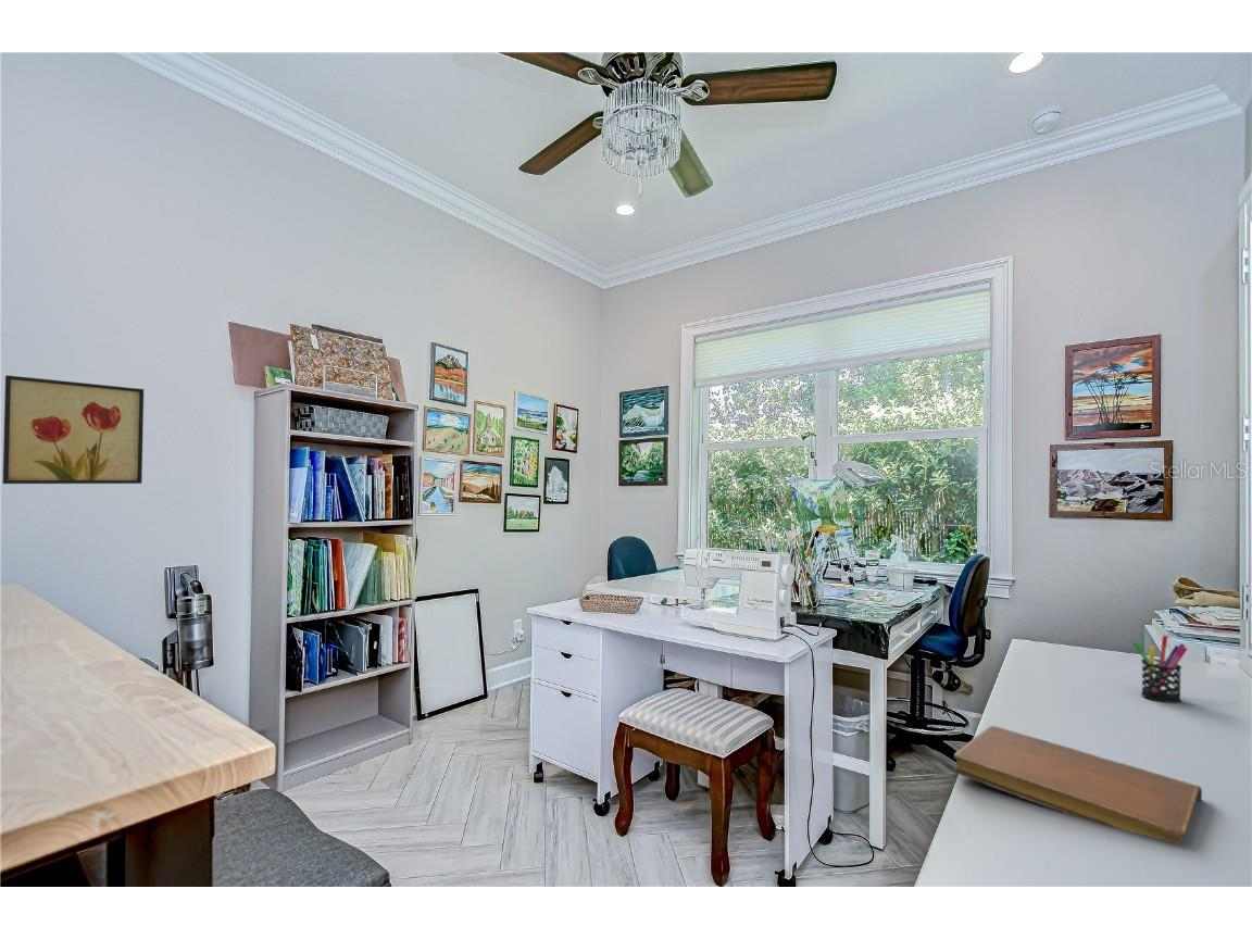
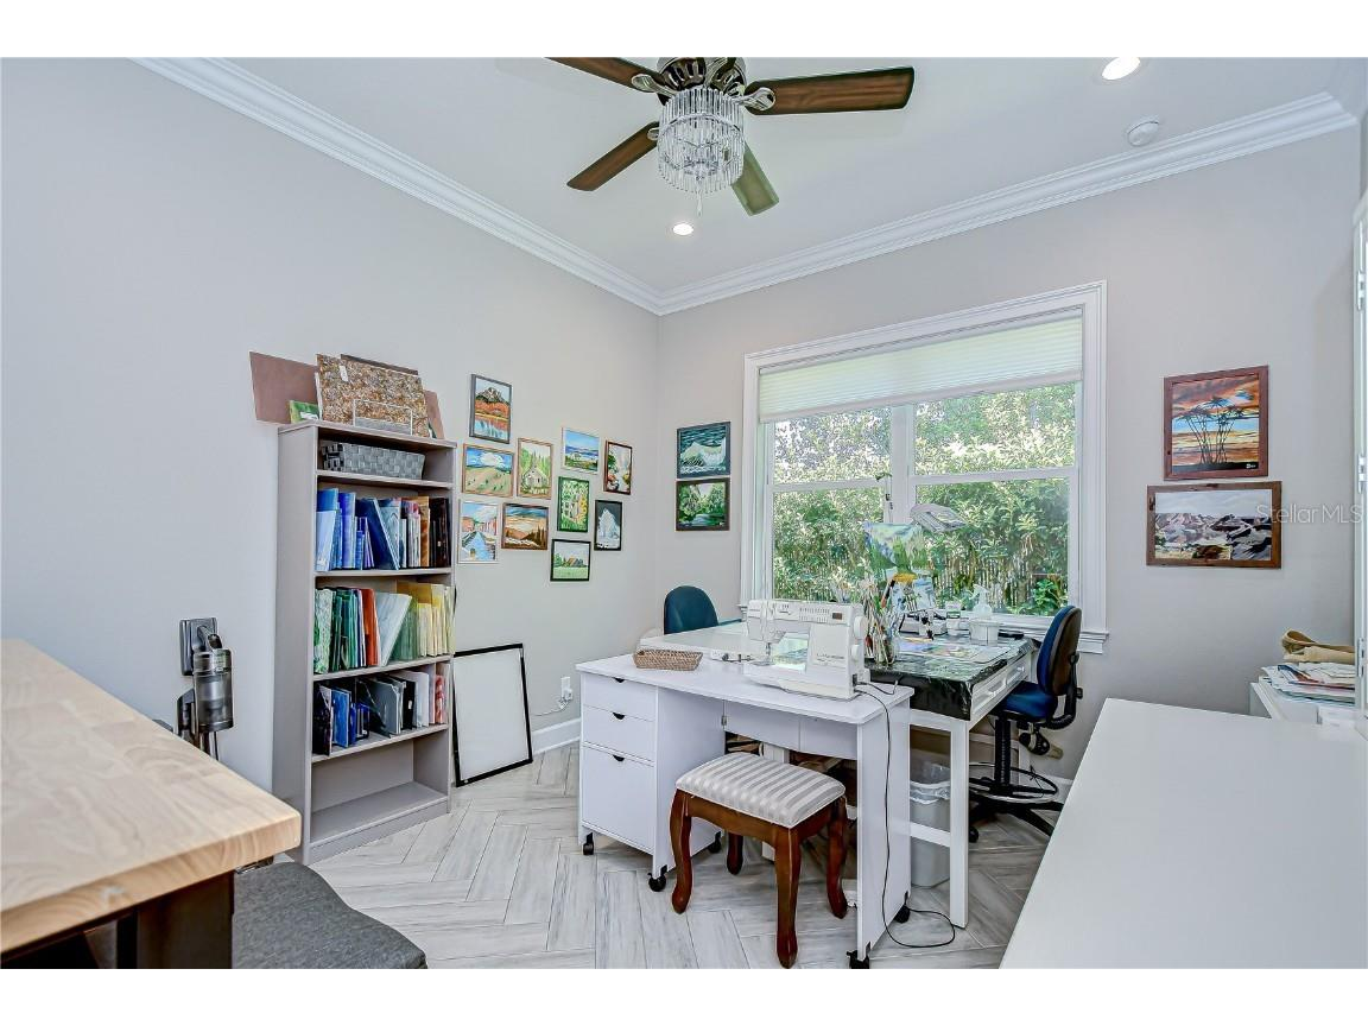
- notebook [953,725,1203,846]
- pen holder [1131,634,1189,704]
- wall art [1,374,145,485]
